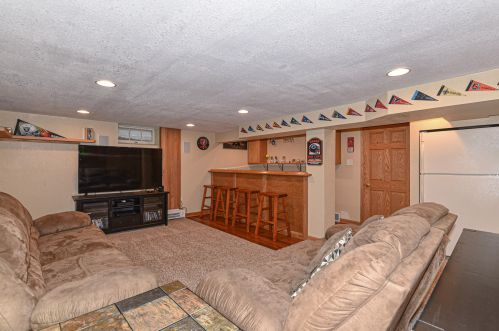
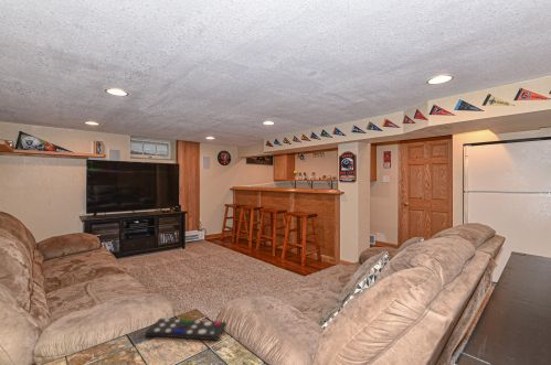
+ remote control [145,318,227,342]
